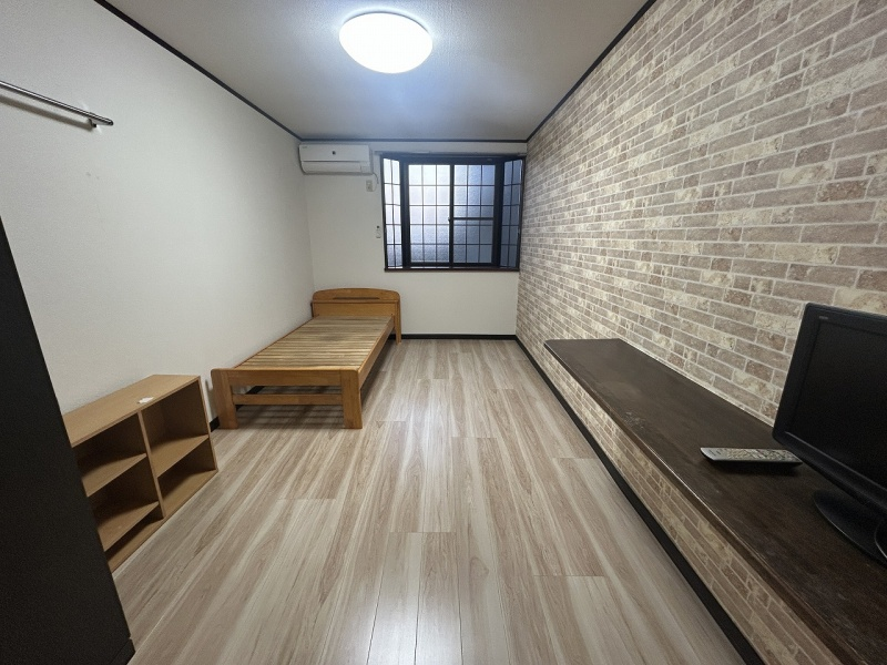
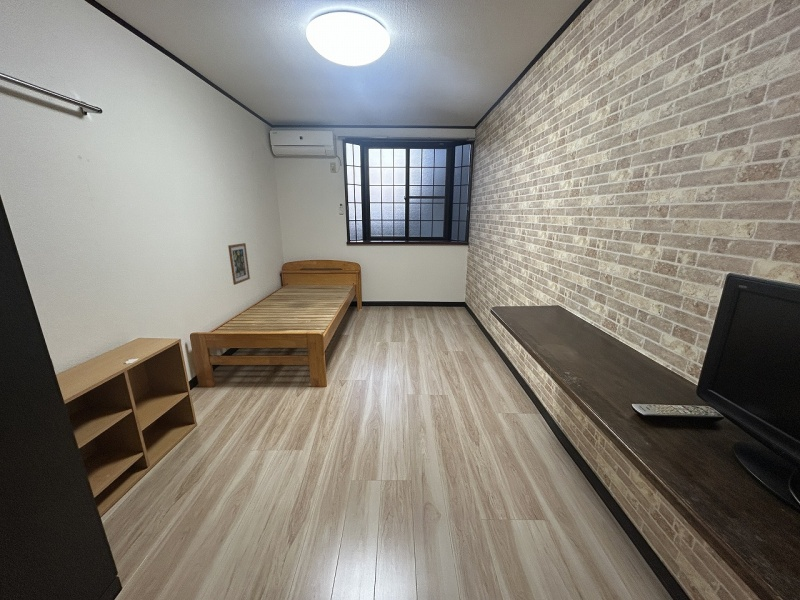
+ wall art [227,242,251,286]
